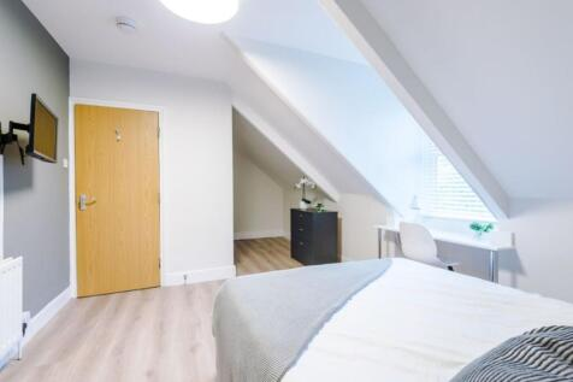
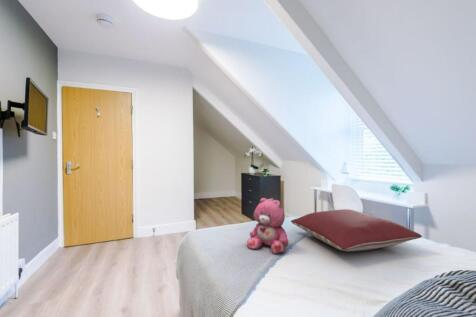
+ pillow [290,208,423,253]
+ teddy bear [246,197,289,255]
